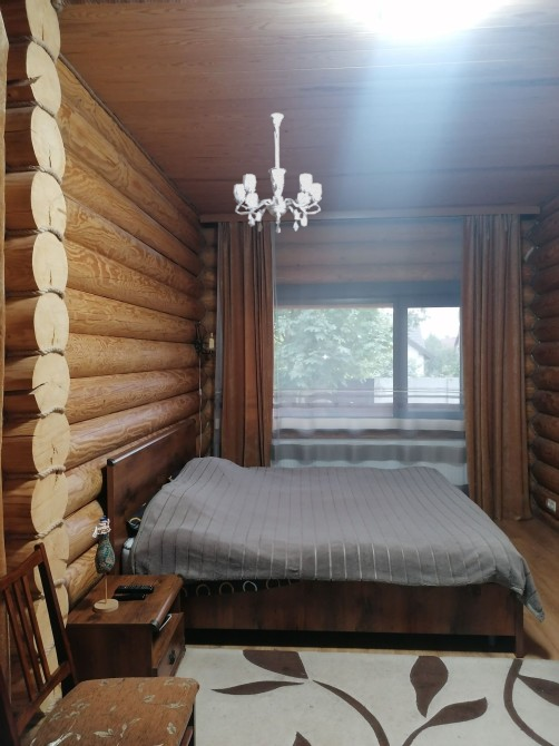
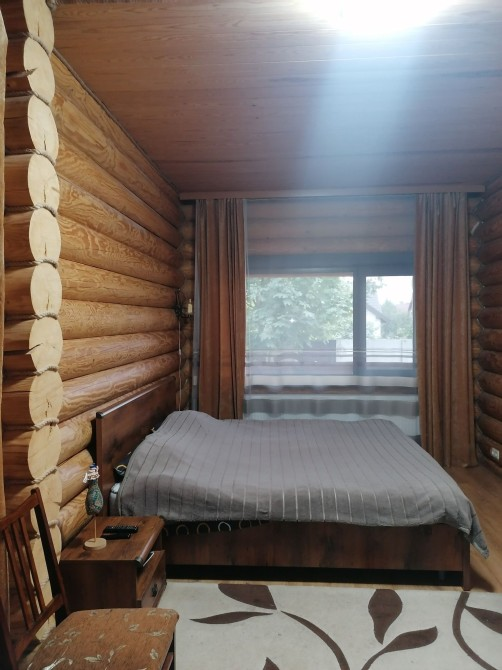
- chandelier [233,112,323,235]
